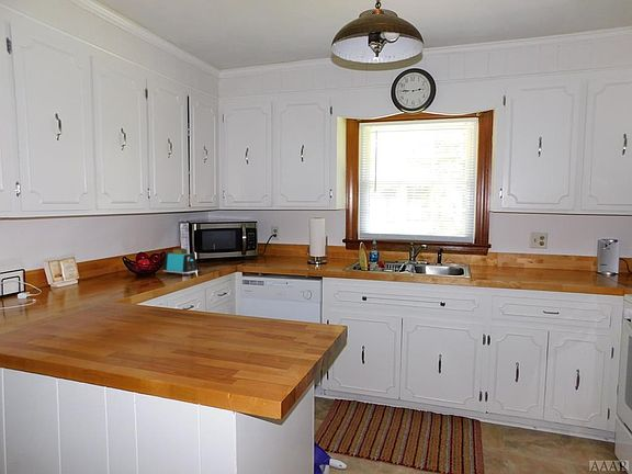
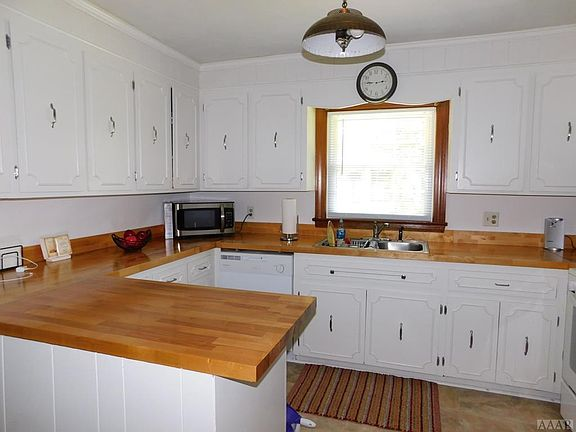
- toaster [161,247,199,278]
